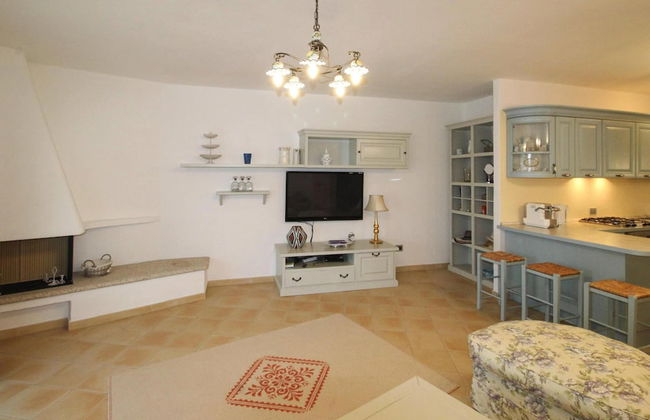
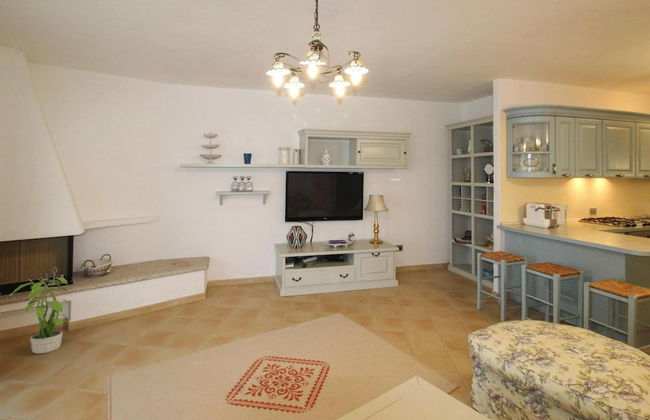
+ potted plant [9,276,71,355]
